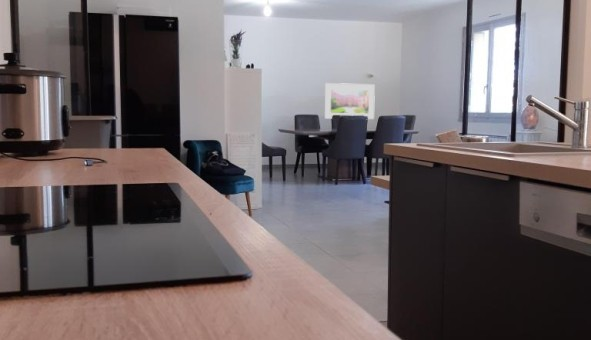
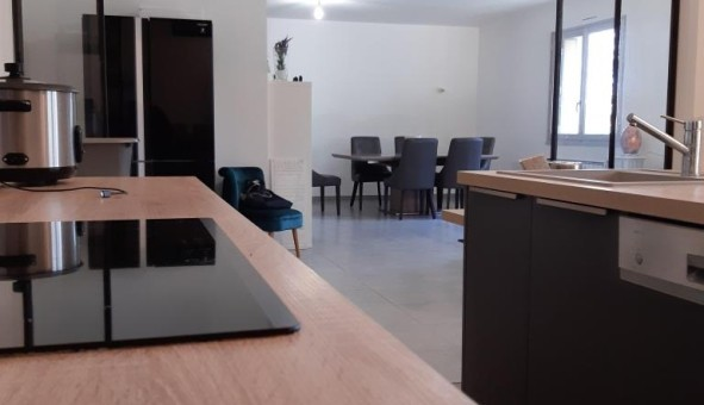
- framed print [324,82,376,120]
